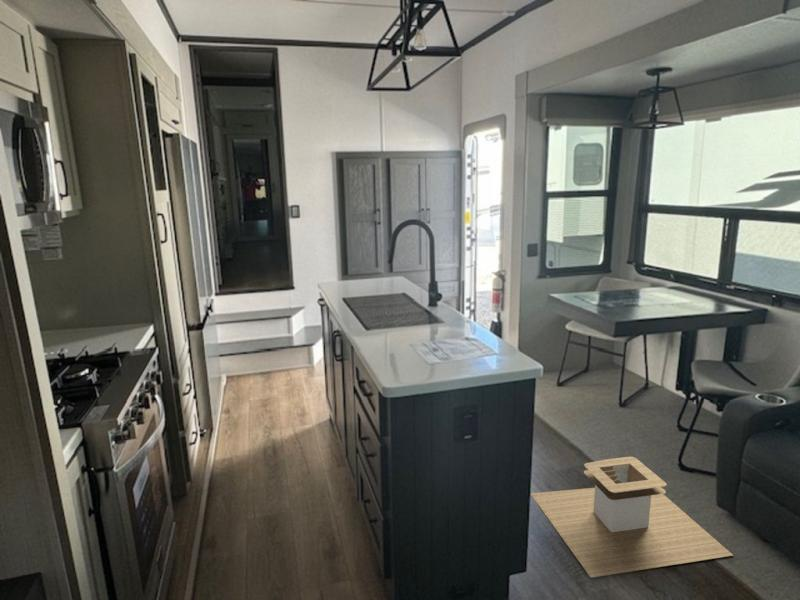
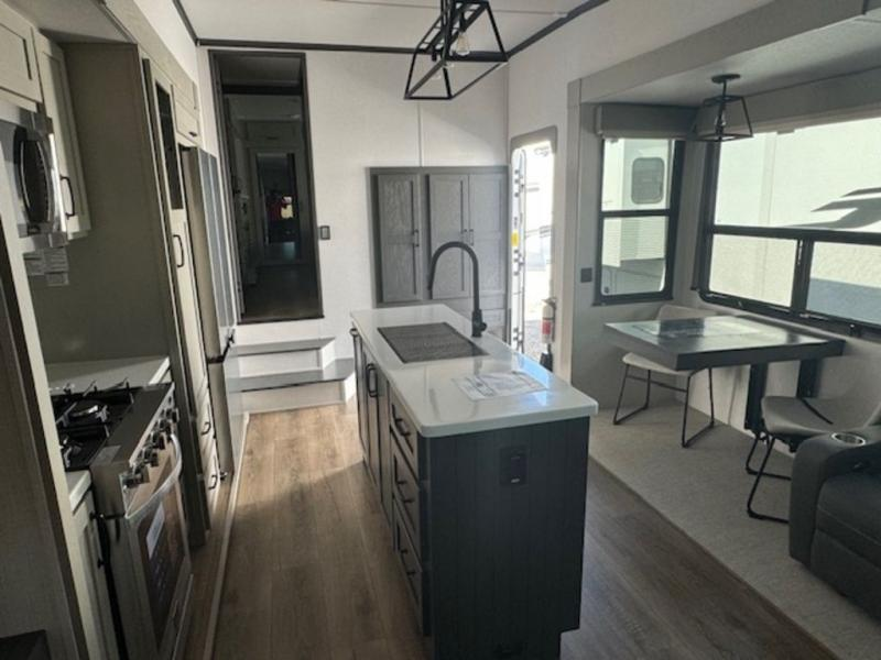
- side table [530,456,734,579]
